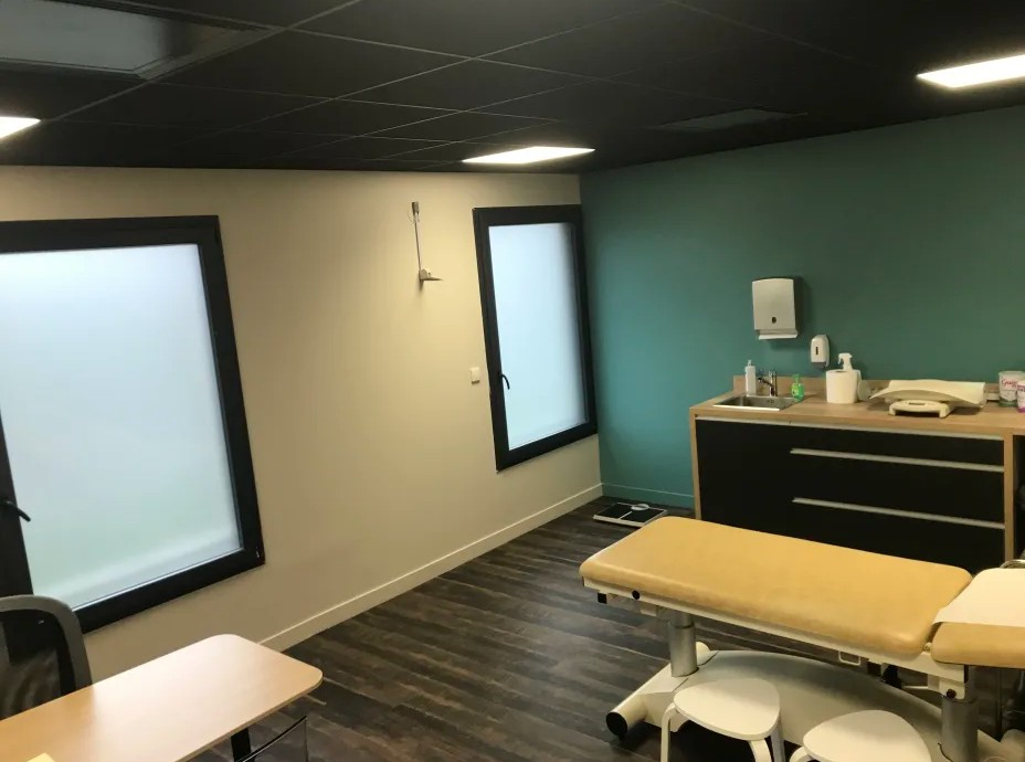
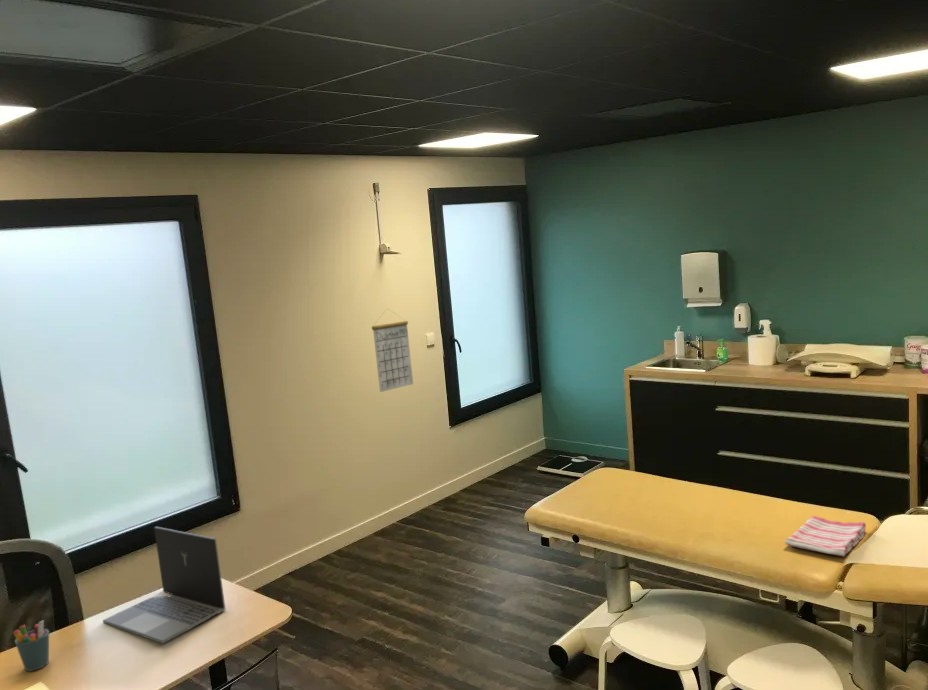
+ calendar [371,307,414,393]
+ dish towel [784,515,867,558]
+ pen holder [12,619,50,672]
+ laptop [102,526,227,644]
